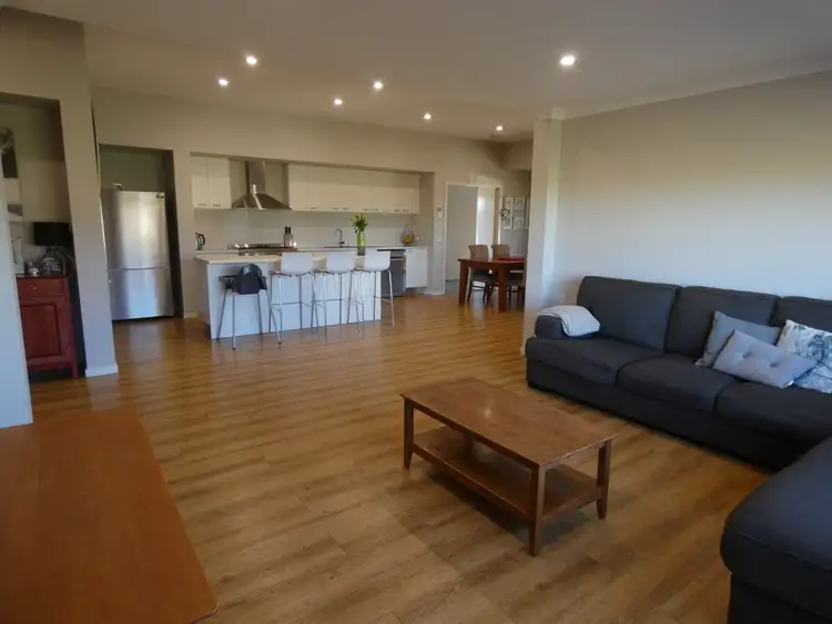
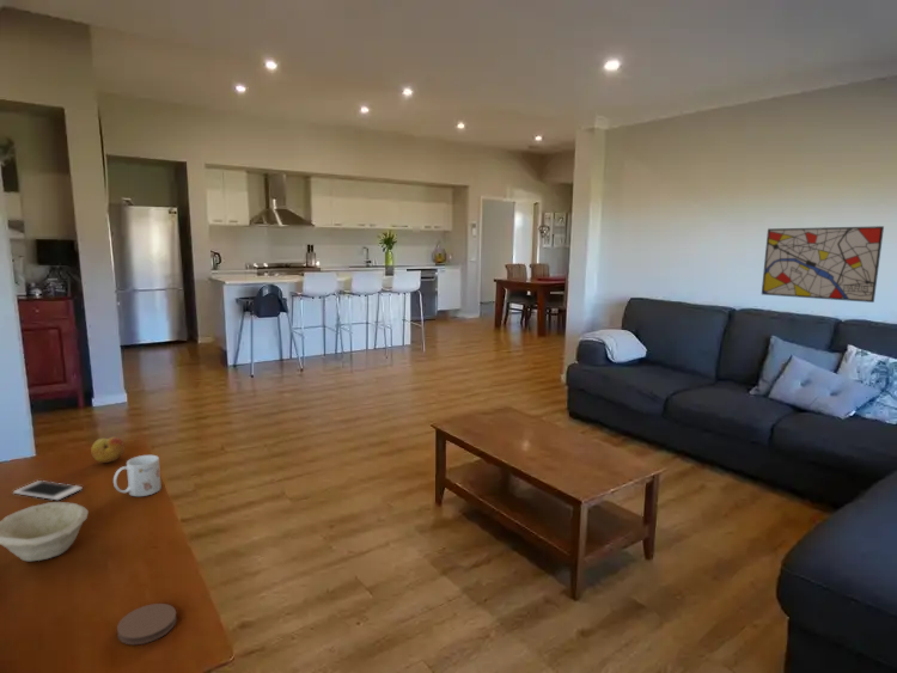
+ fruit [90,436,126,464]
+ mug [112,454,163,497]
+ coaster [116,602,178,646]
+ wall art [761,225,885,304]
+ bowl [0,501,90,562]
+ cell phone [12,479,84,501]
